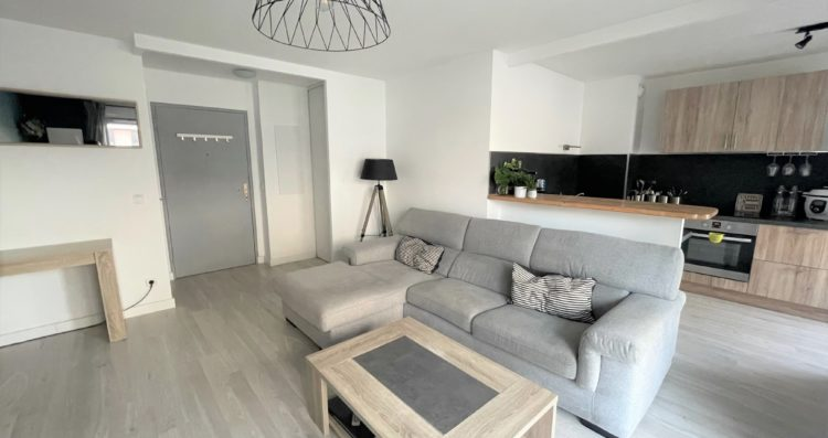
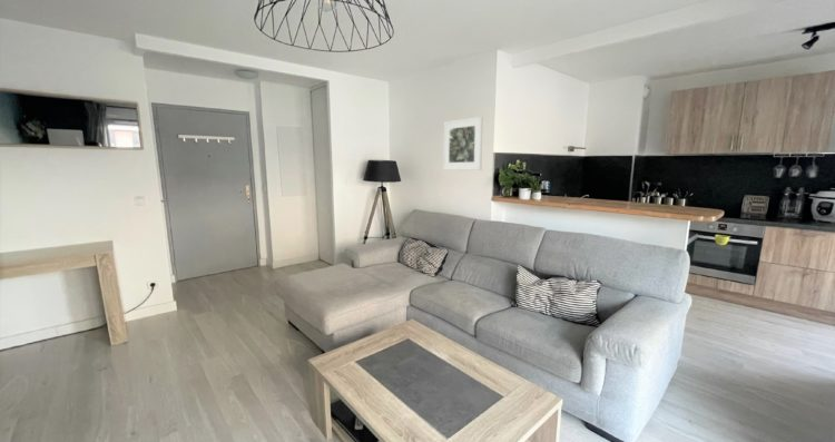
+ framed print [442,116,484,171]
